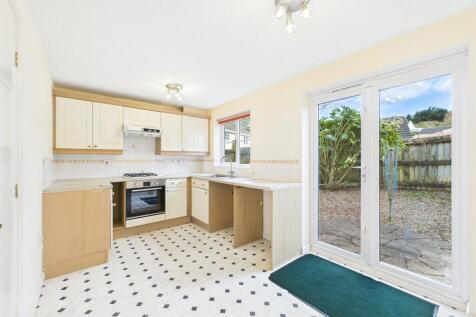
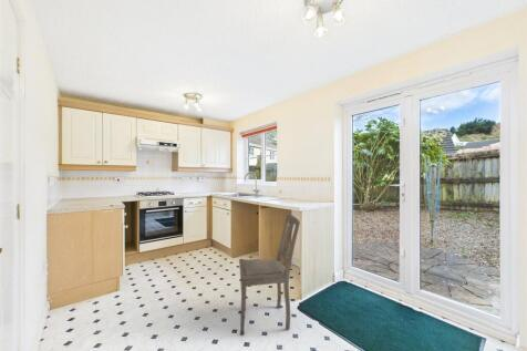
+ dining chair [238,213,301,337]
